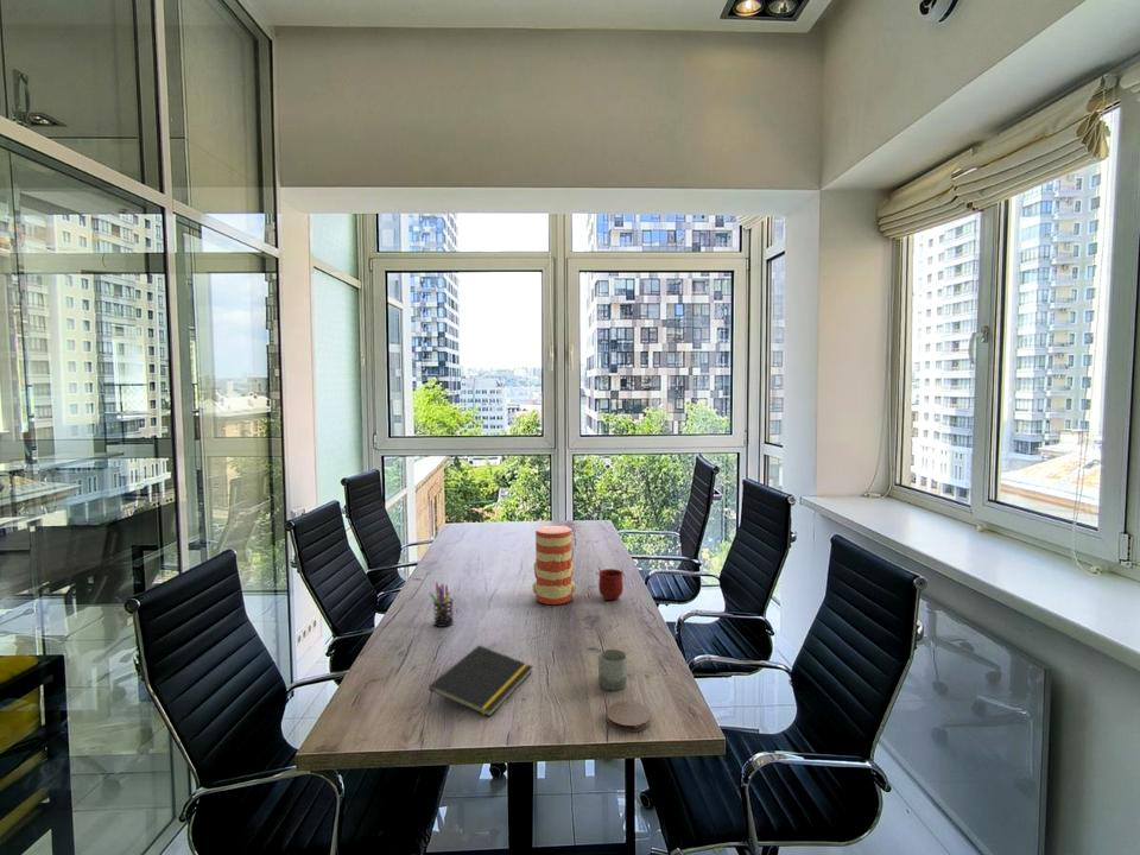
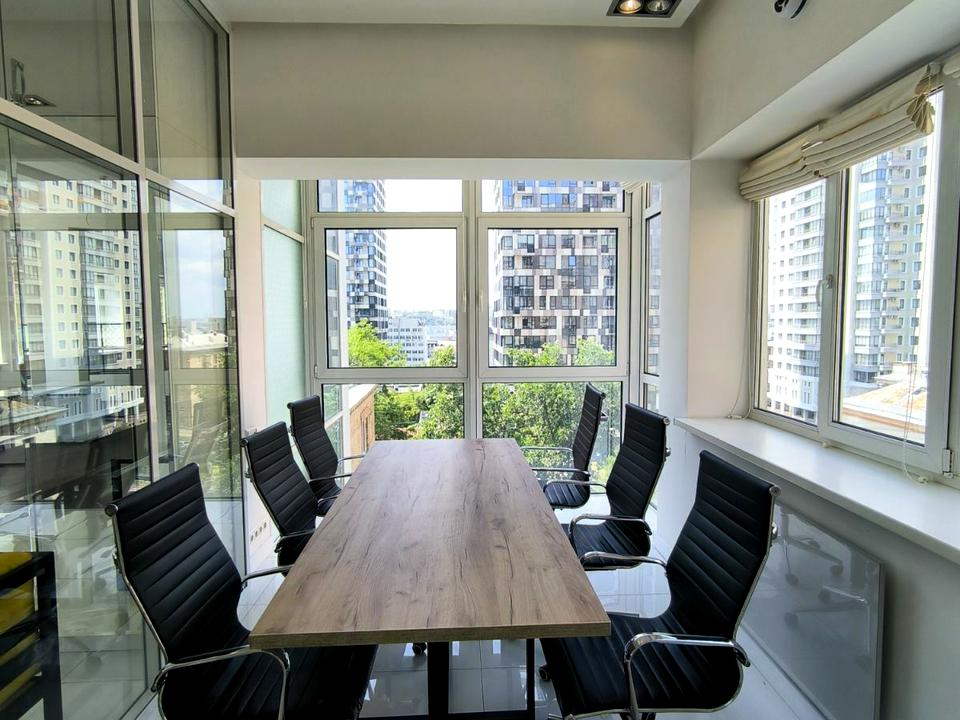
- cup [597,648,628,691]
- vase [531,525,576,606]
- notepad [428,644,534,717]
- mug [597,568,625,601]
- coaster [606,699,652,733]
- pen holder [429,581,455,628]
